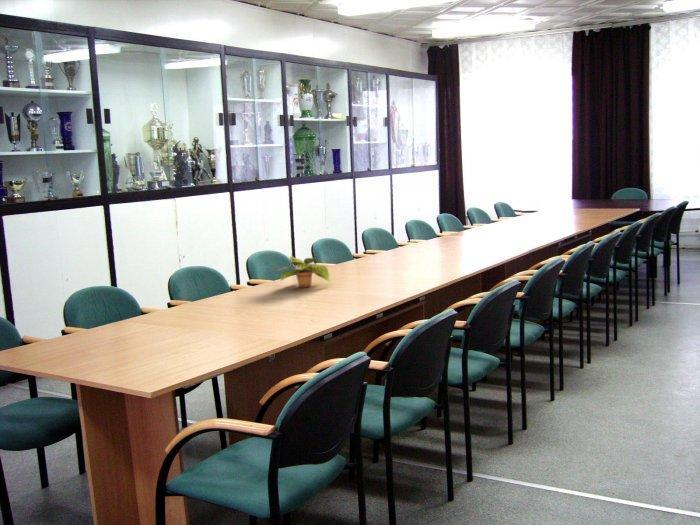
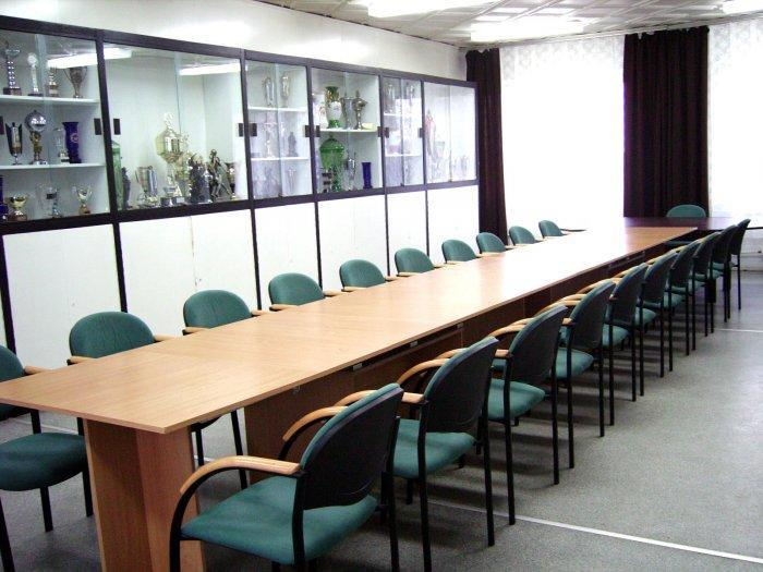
- plant [277,255,332,288]
